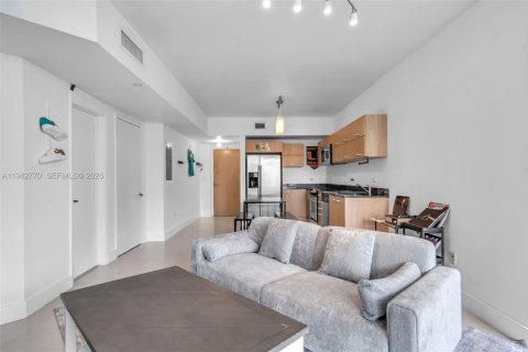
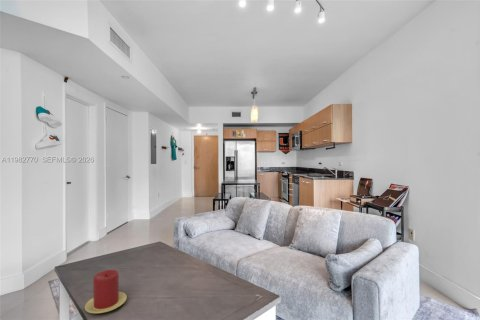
+ candle [84,269,128,314]
